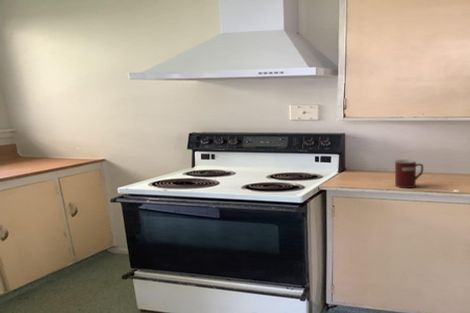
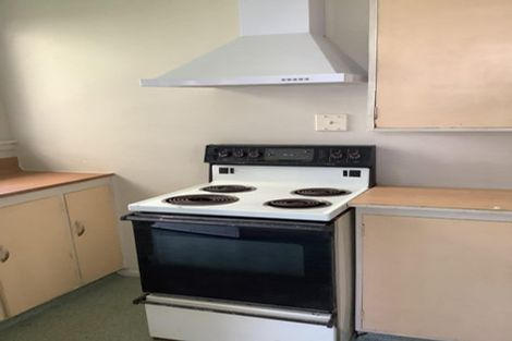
- mug [394,158,424,189]
